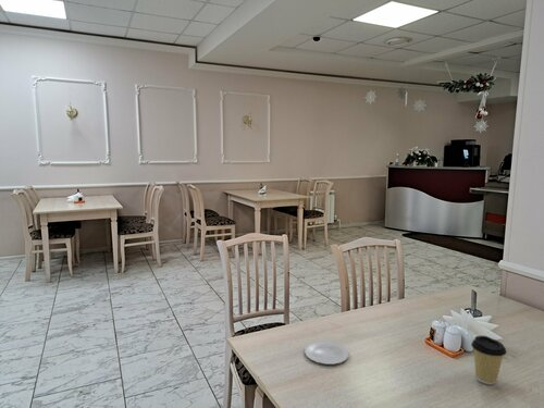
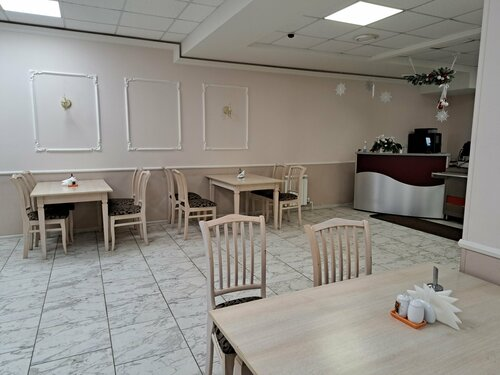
- coffee cup [470,335,507,385]
- plate [304,341,349,366]
